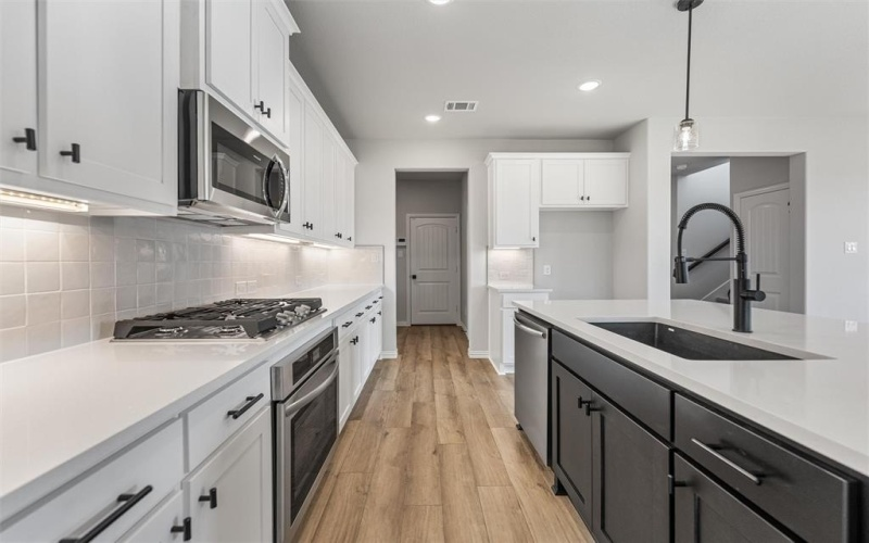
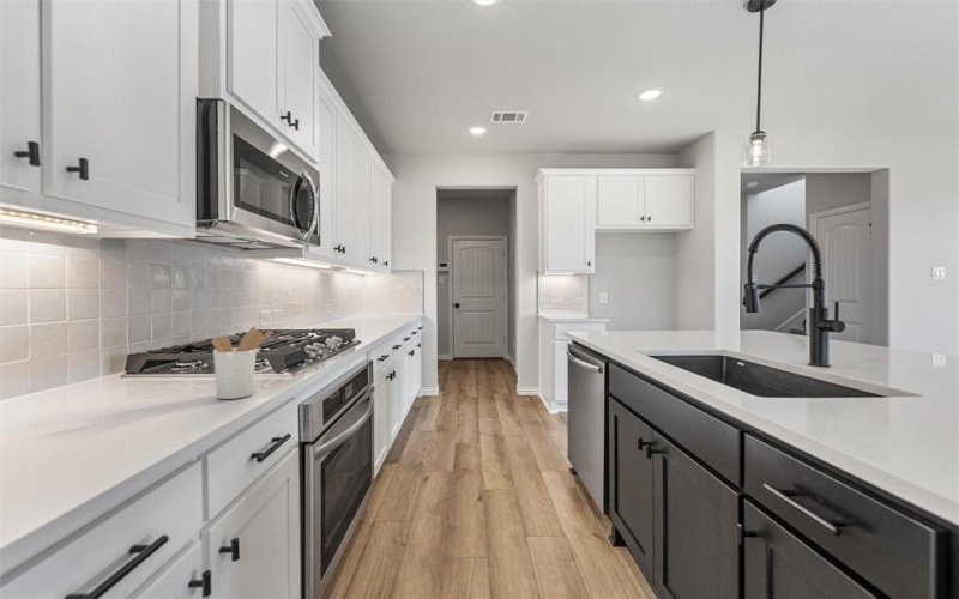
+ utensil holder [211,325,273,400]
